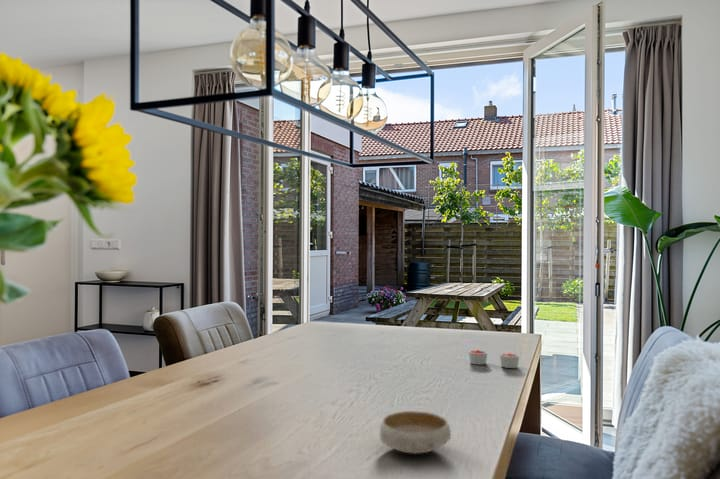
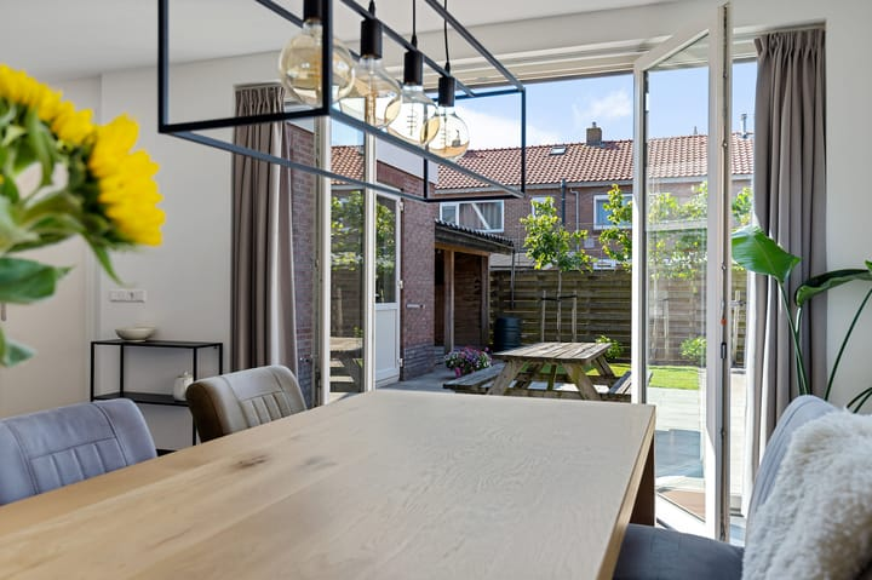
- candle [468,349,520,369]
- bowl [379,410,452,455]
